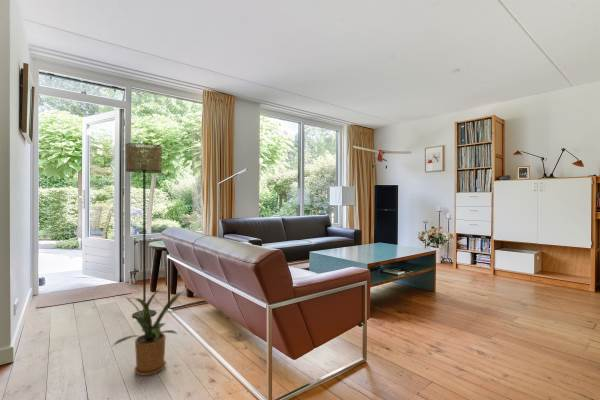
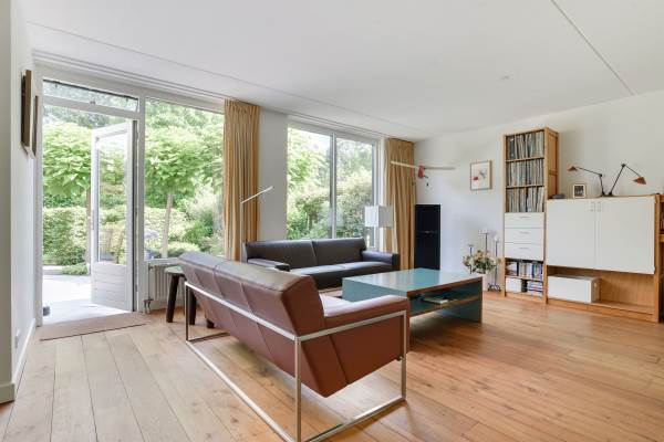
- floor lamp [125,142,163,319]
- house plant [113,287,185,377]
